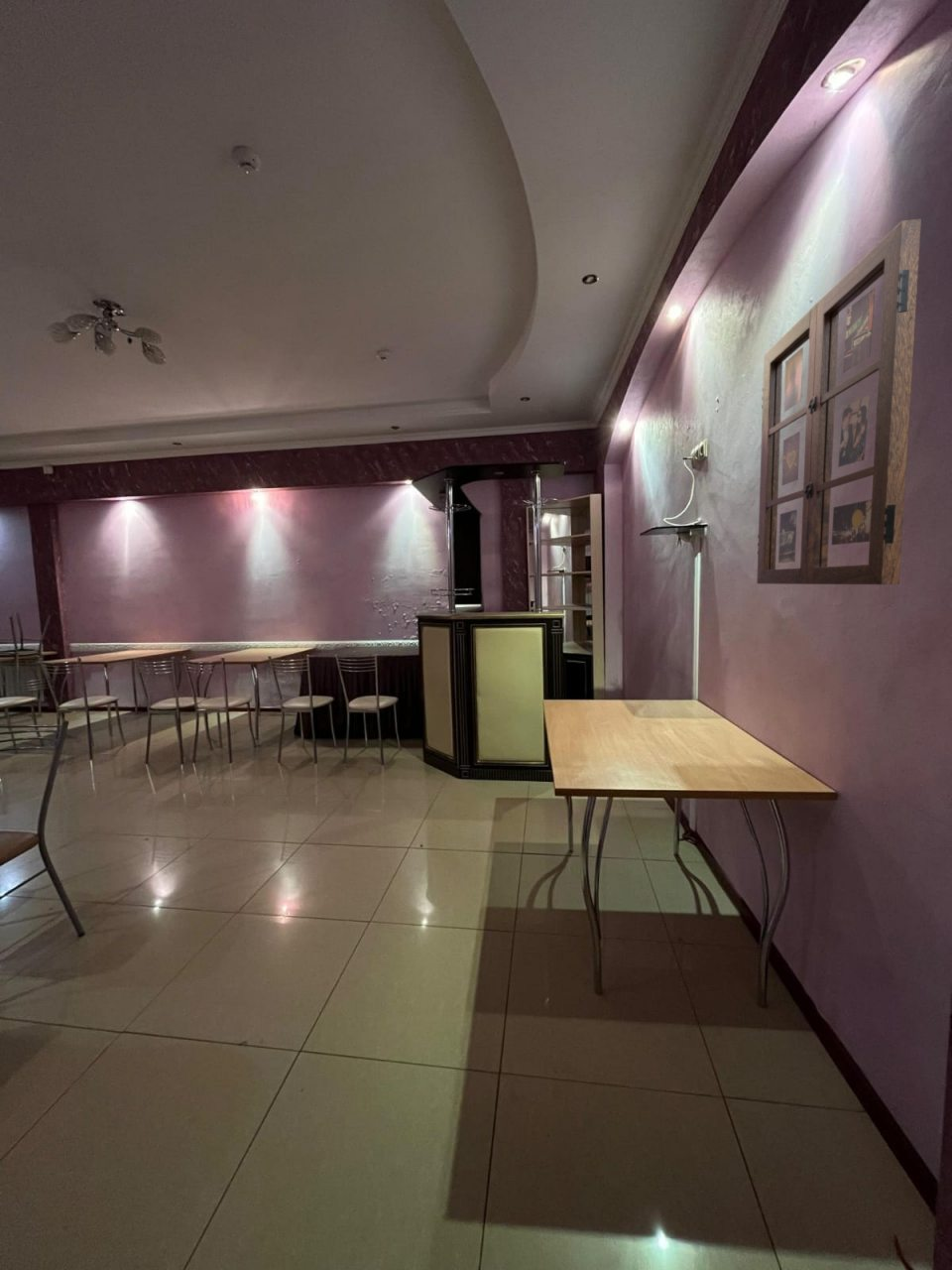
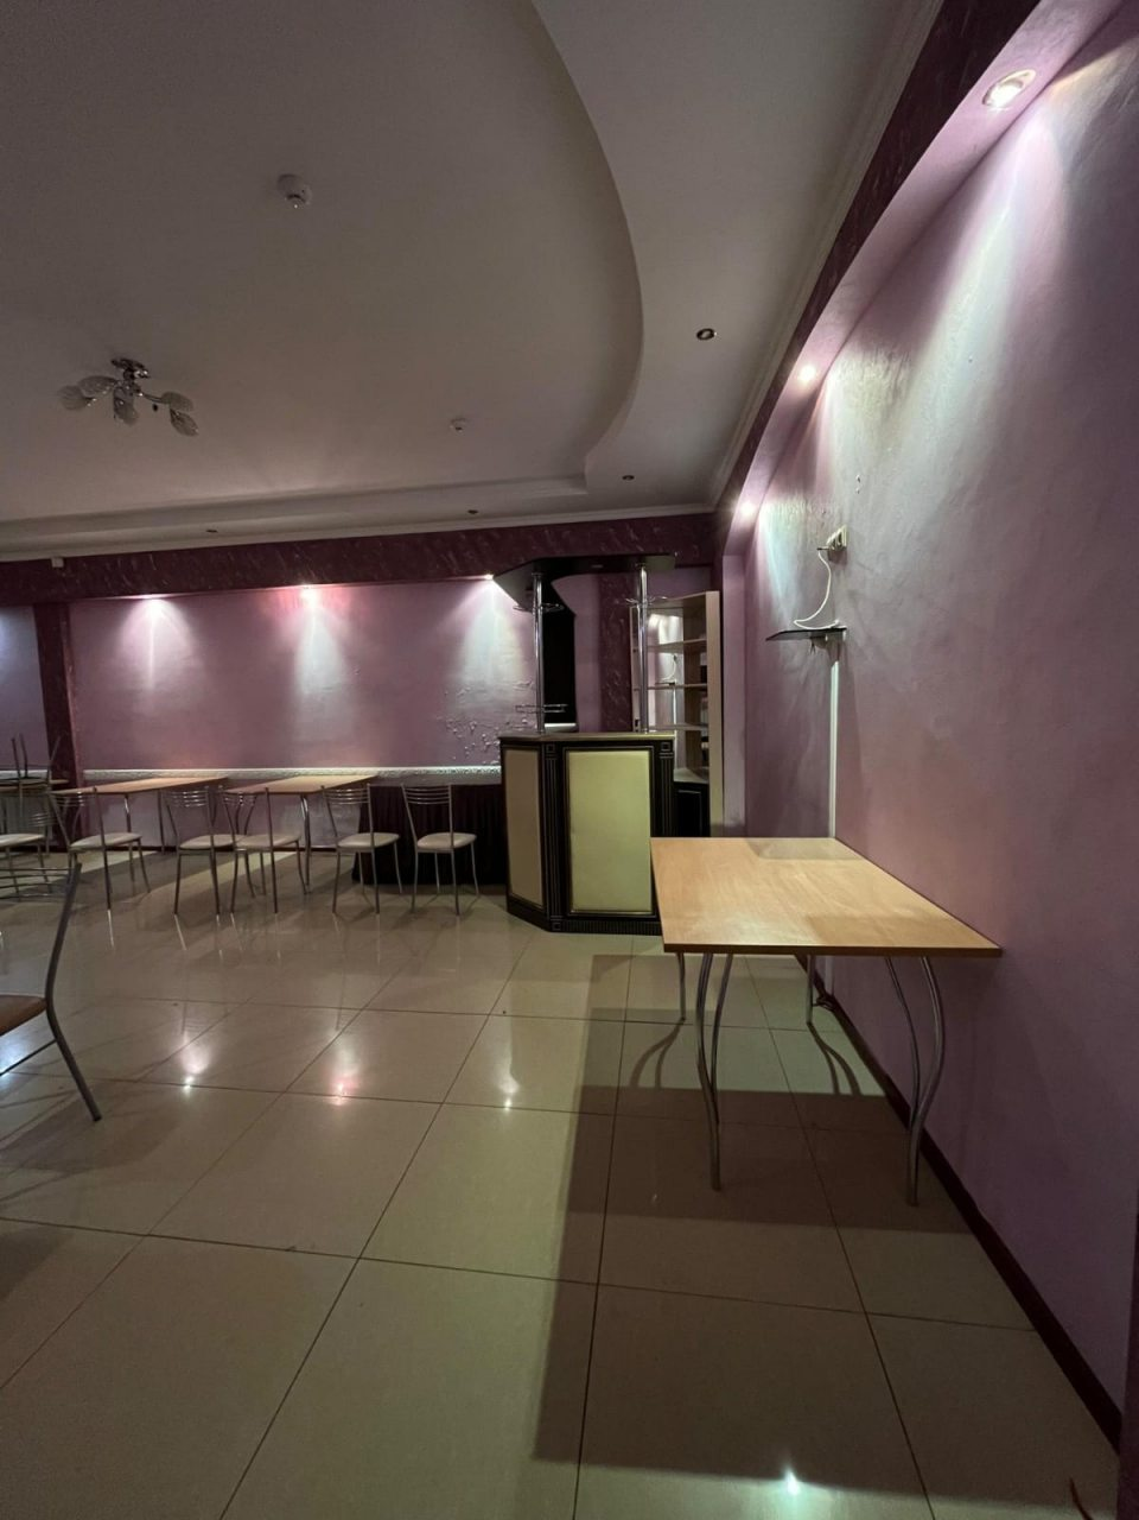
- picture frame [756,217,922,585]
